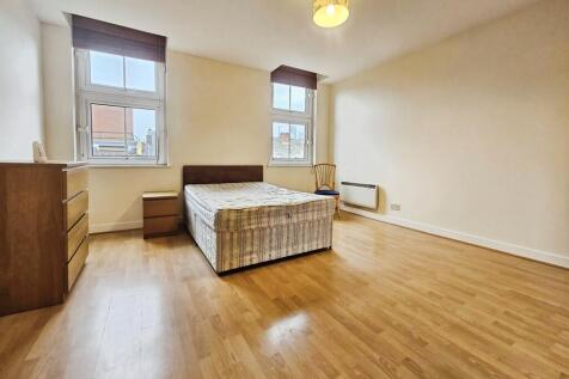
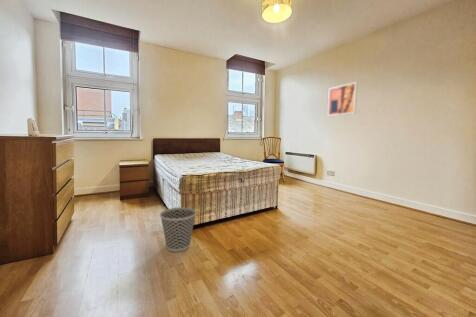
+ wastebasket [159,206,197,253]
+ wall art [327,81,358,117]
